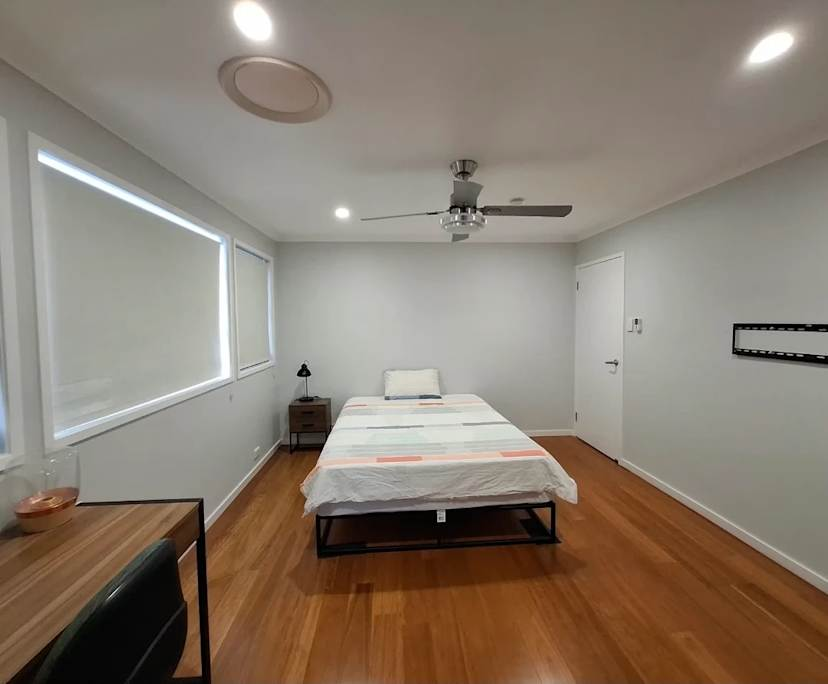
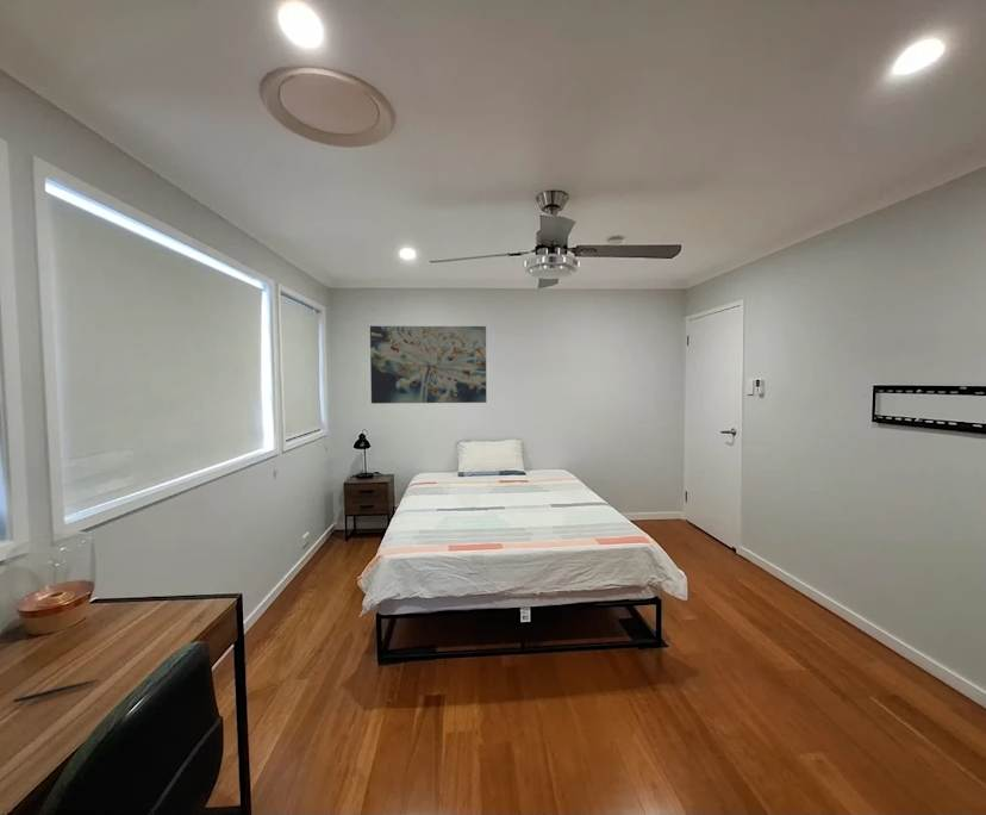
+ pen [12,678,101,704]
+ wall art [369,325,487,405]
